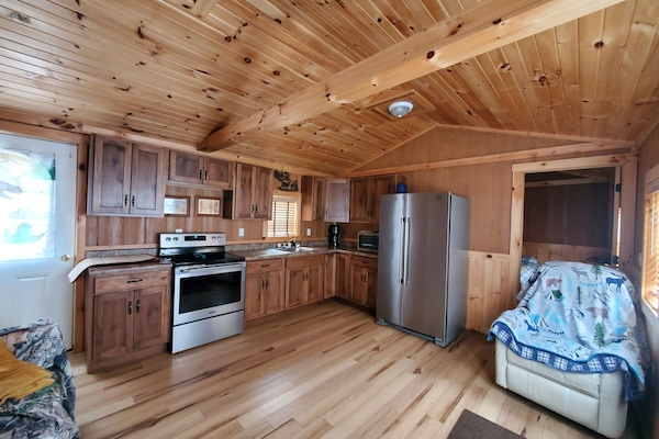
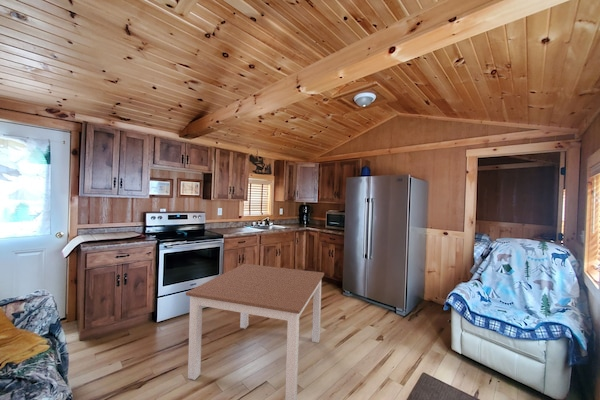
+ dining table [185,263,325,400]
